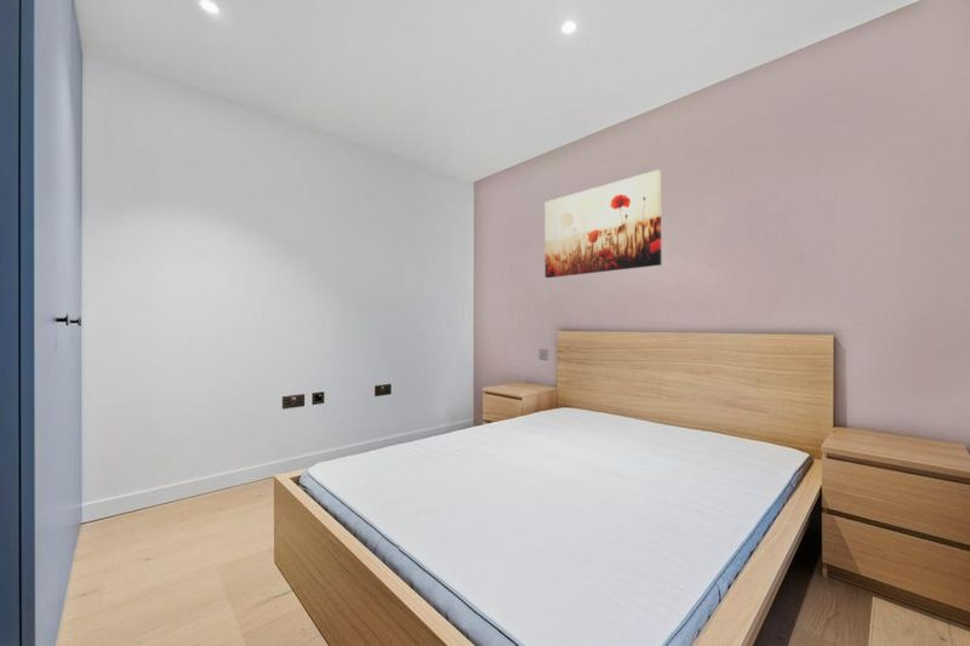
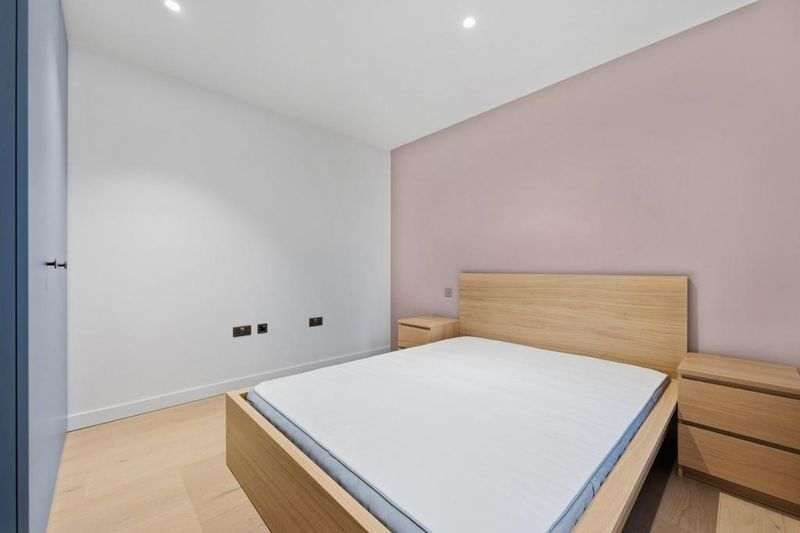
- wall art [543,168,662,279]
